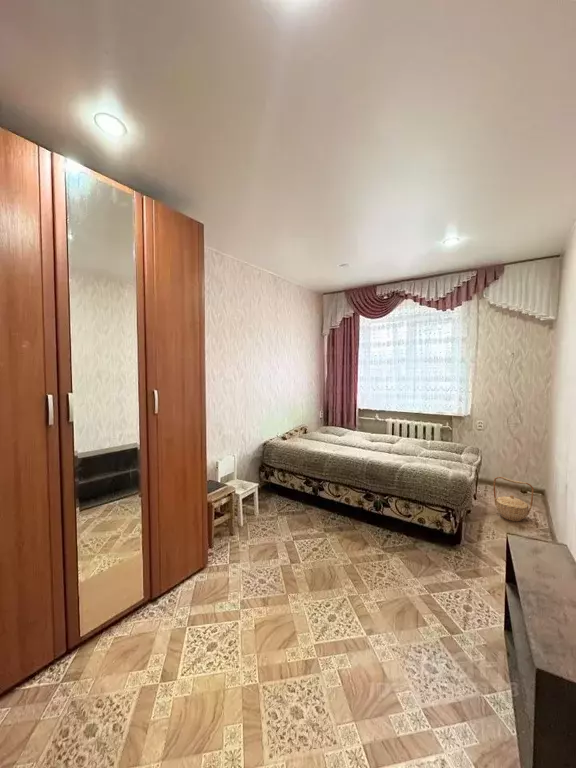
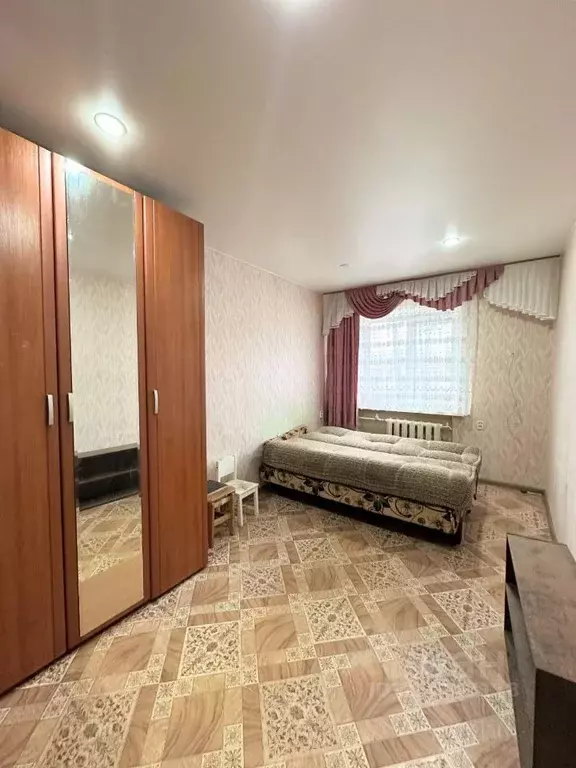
- basket [493,476,535,522]
